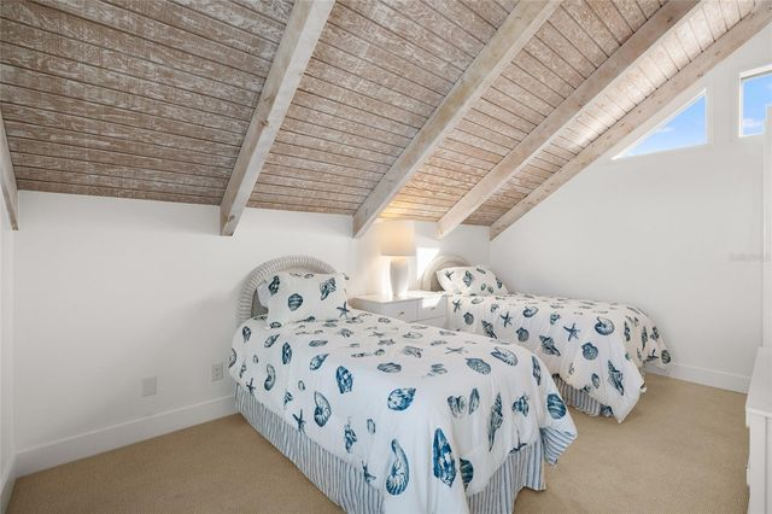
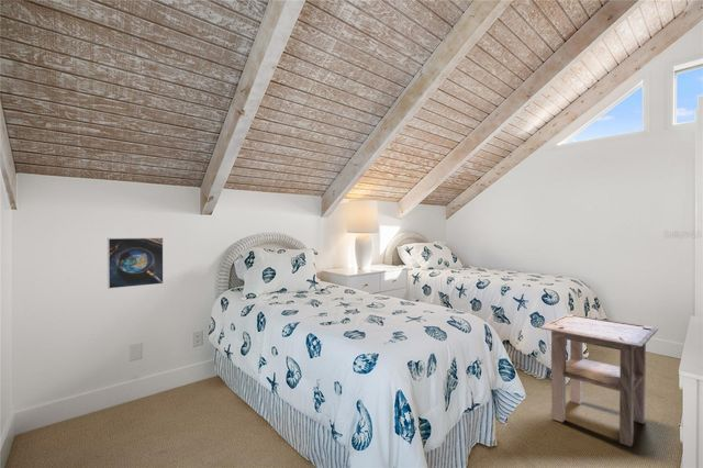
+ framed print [107,236,165,290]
+ side table [538,313,659,447]
